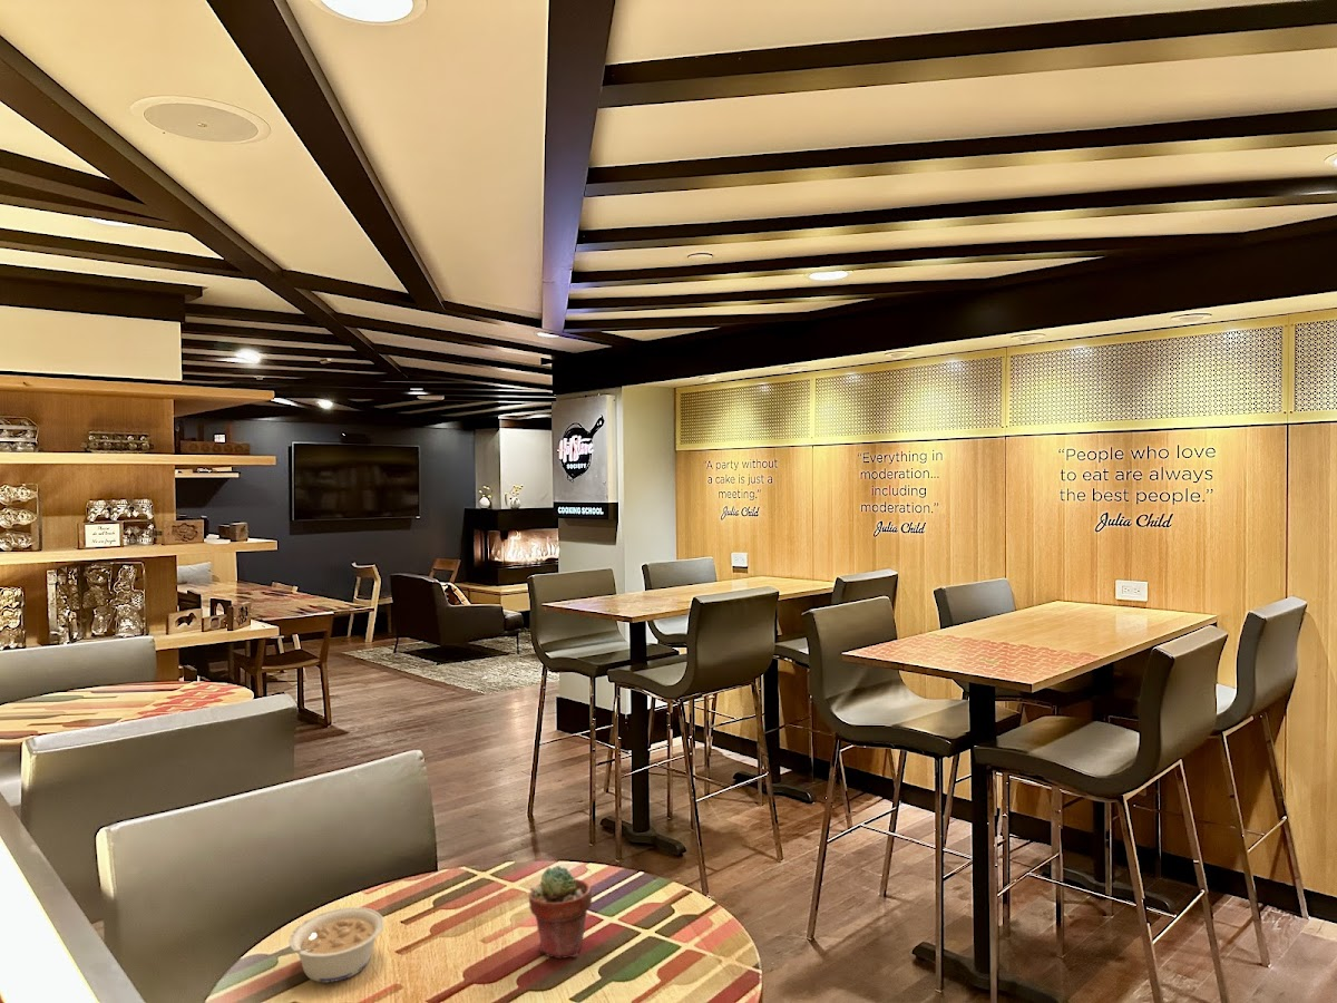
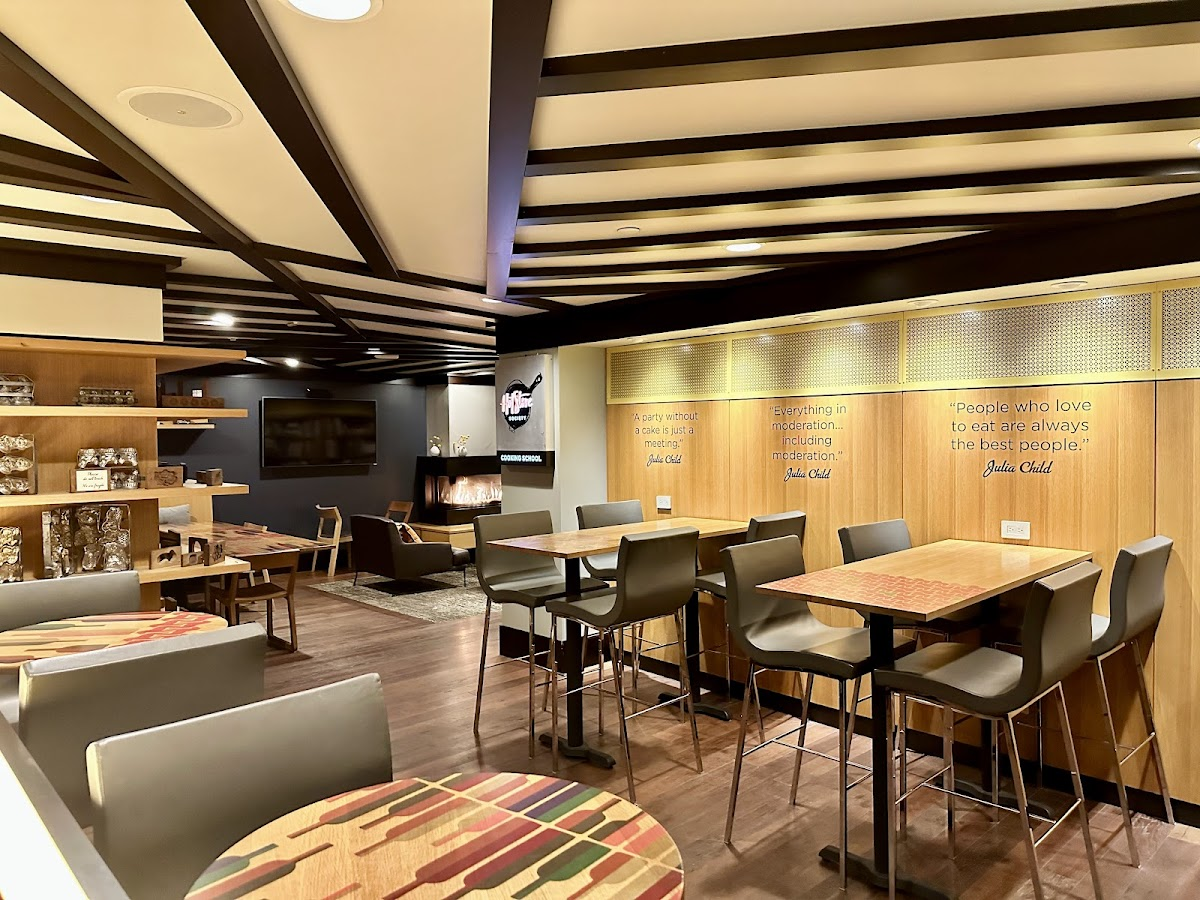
- potted succulent [528,865,593,960]
- legume [276,906,386,984]
